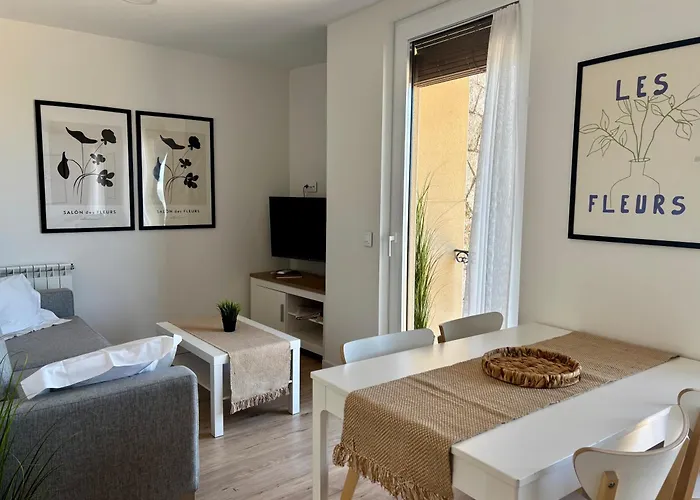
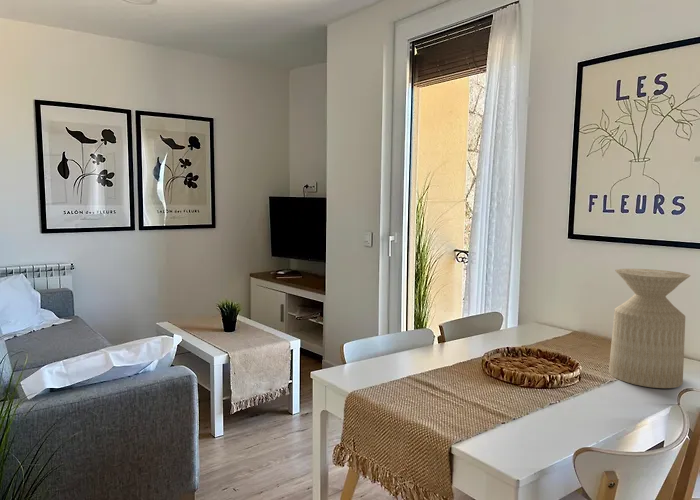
+ side table [608,268,691,389]
